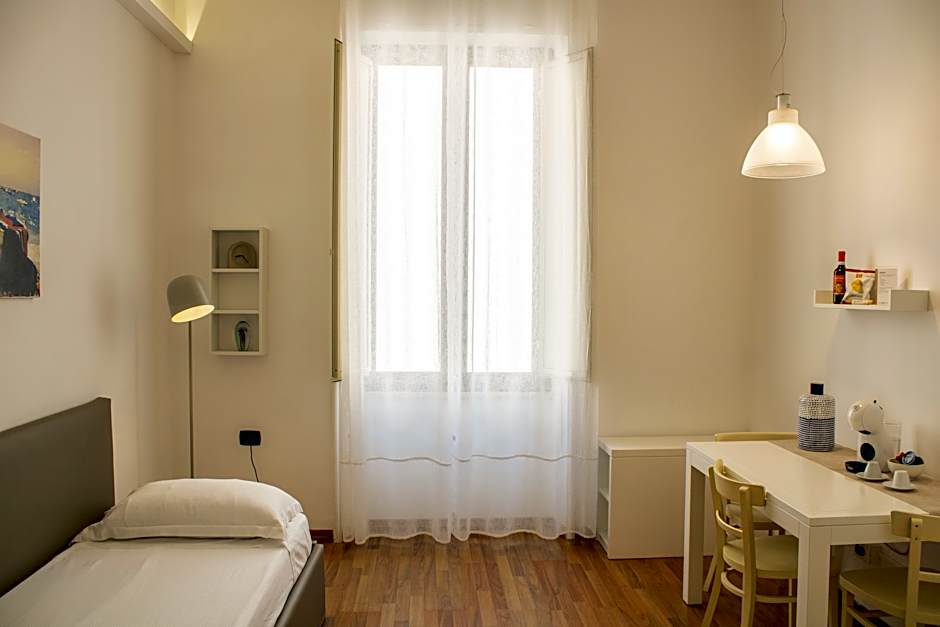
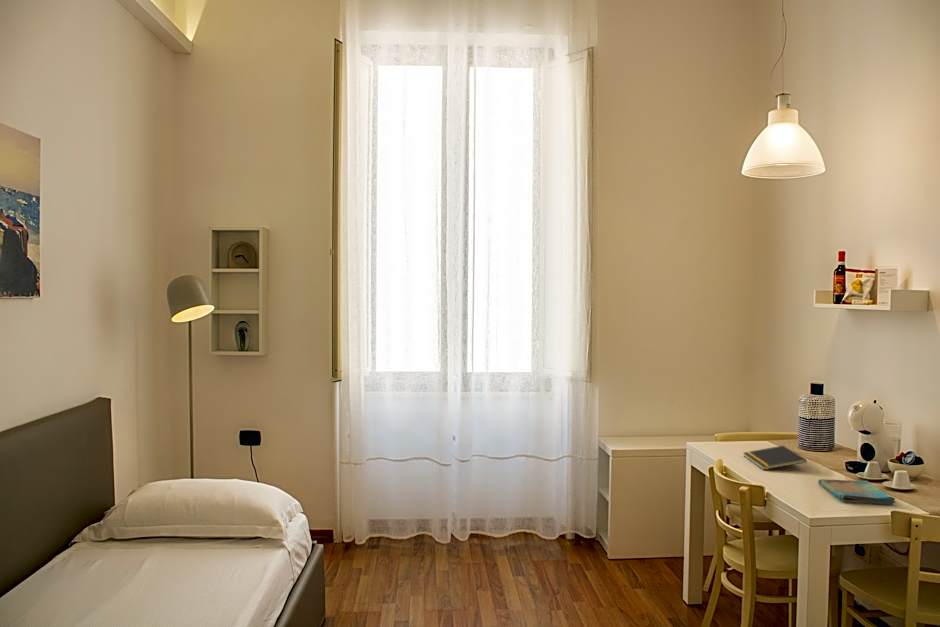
+ notepad [743,445,808,471]
+ dish towel [817,478,897,505]
